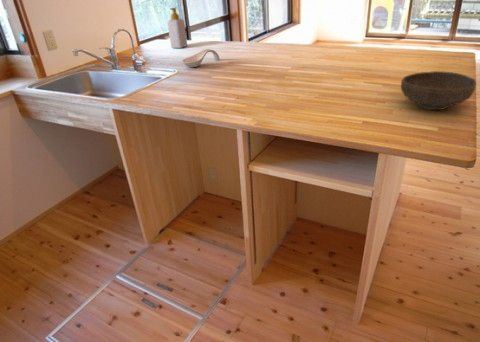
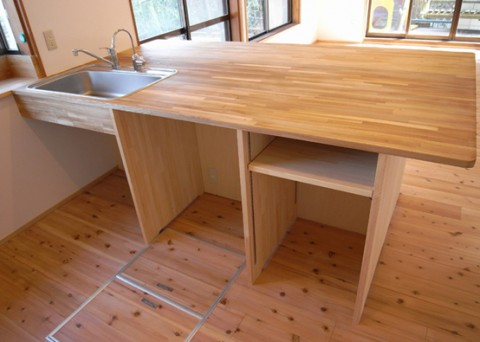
- bowl [400,70,477,111]
- spoon rest [181,48,221,68]
- soap bottle [166,7,188,49]
